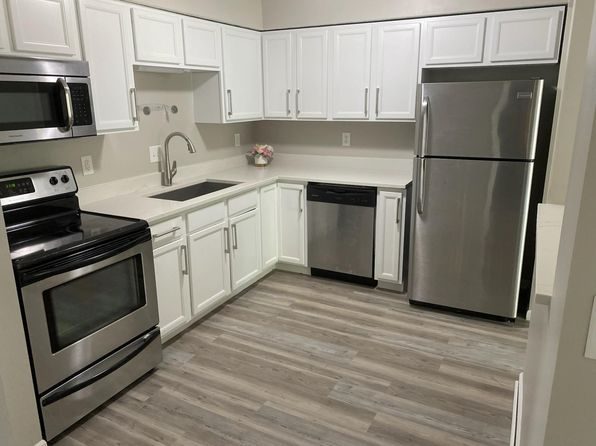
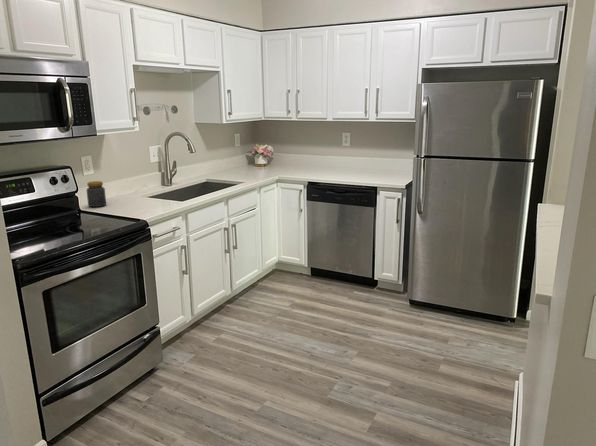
+ jar [86,180,107,208]
